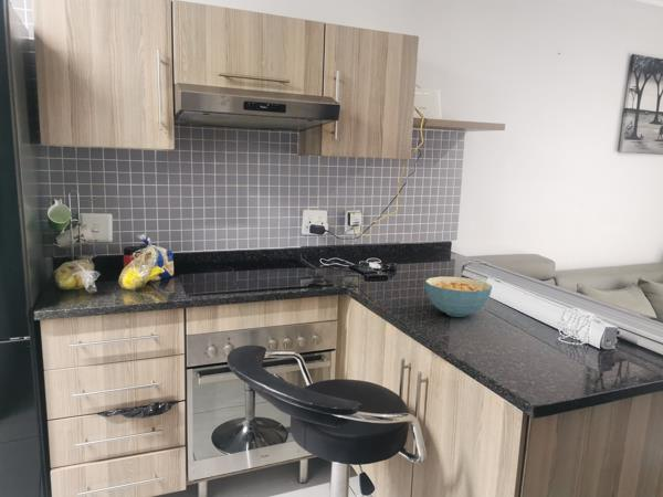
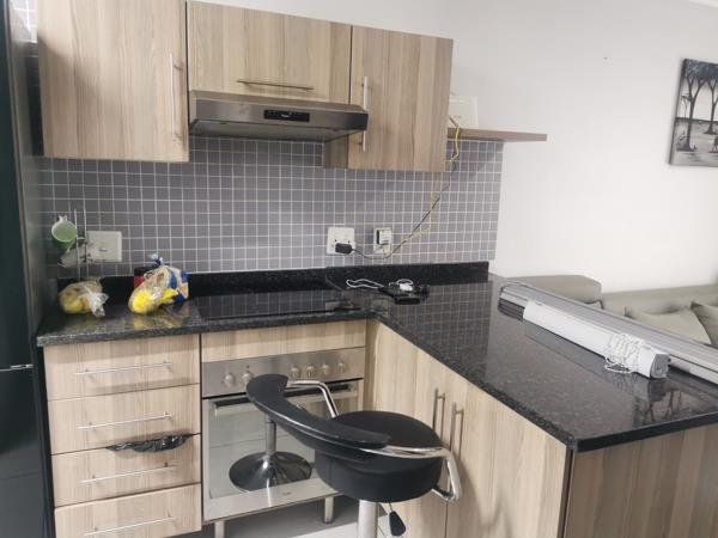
- cereal bowl [424,275,493,318]
